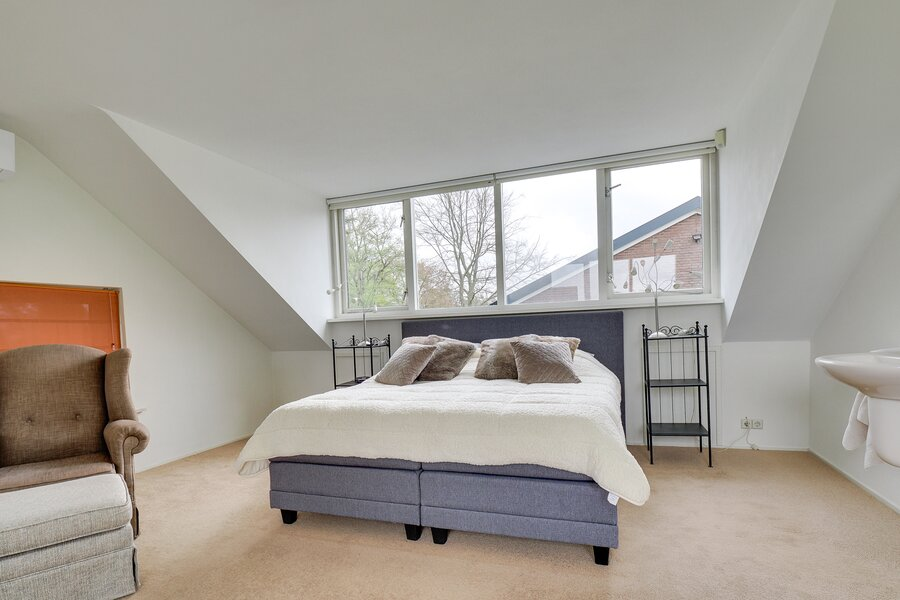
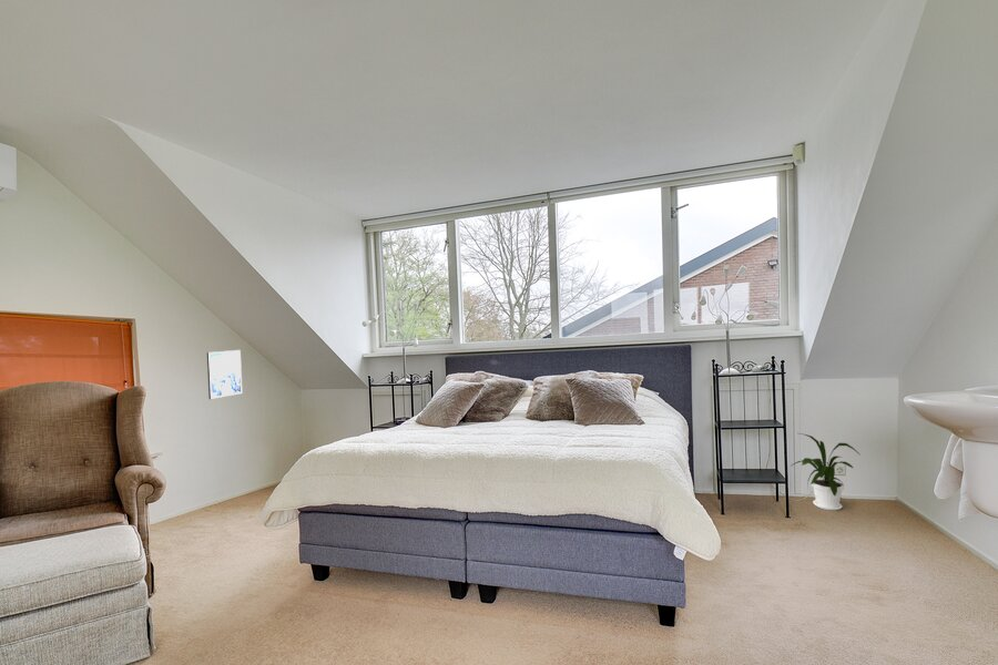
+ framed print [206,349,243,400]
+ house plant [791,432,860,512]
